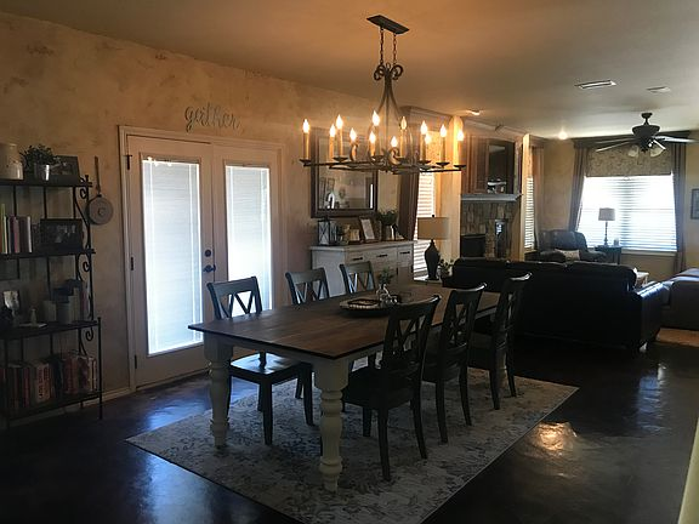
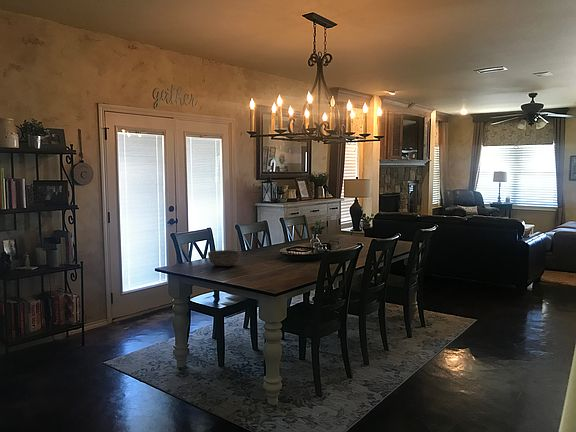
+ bowl [207,249,242,267]
